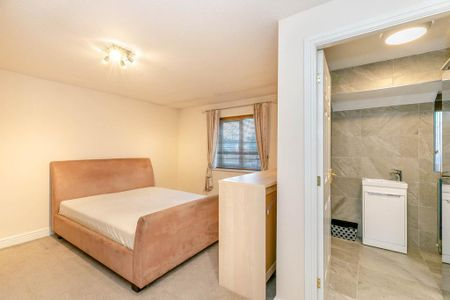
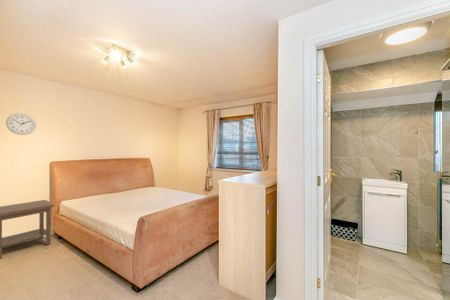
+ side table [0,199,55,260]
+ wall clock [5,113,37,136]
